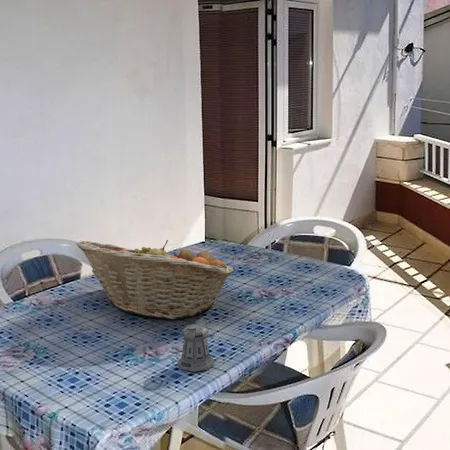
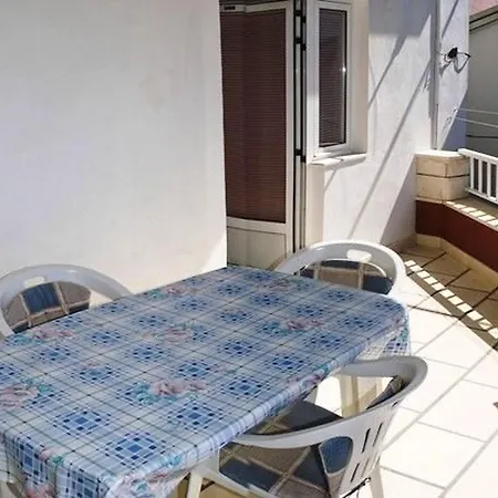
- pepper shaker [177,319,215,373]
- fruit basket [75,239,235,320]
